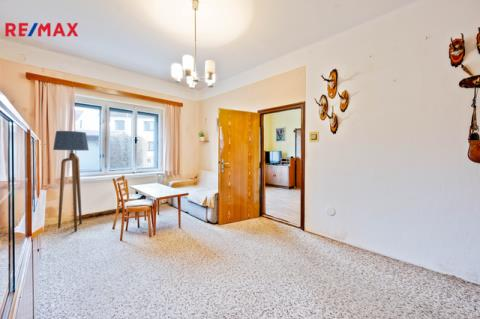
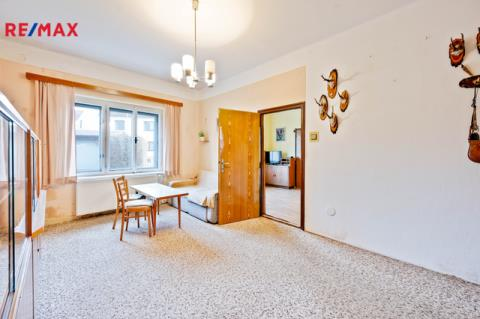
- floor lamp [52,130,90,232]
